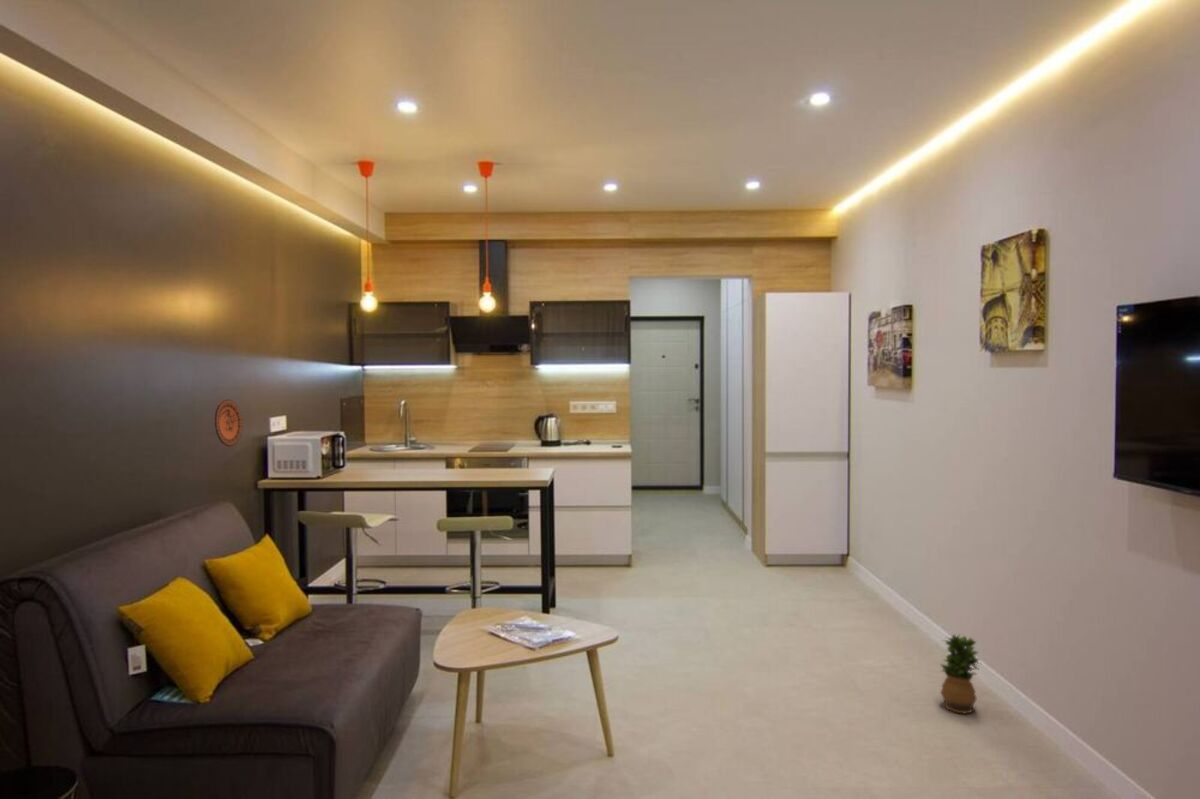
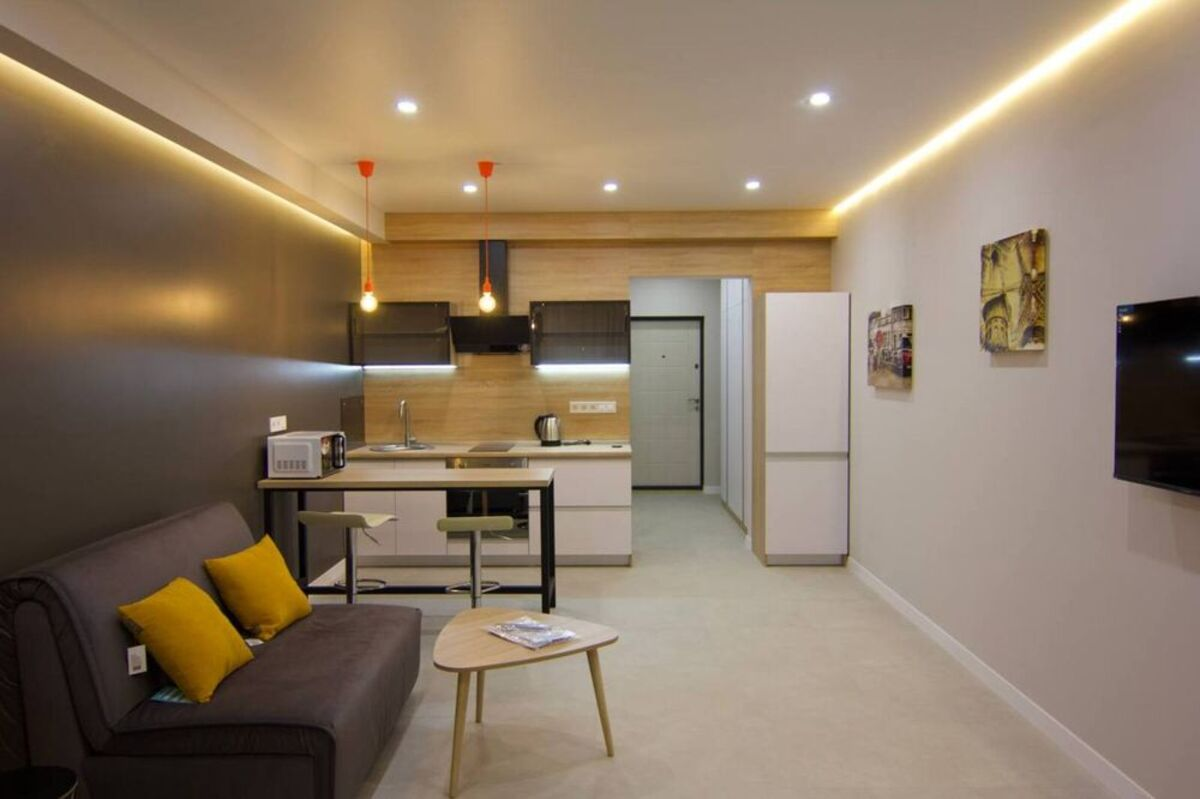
- potted plant [939,632,982,715]
- decorative plate [214,399,243,448]
